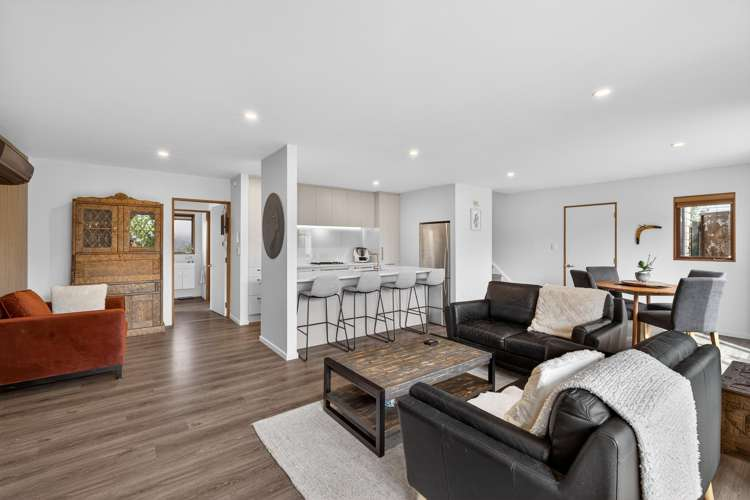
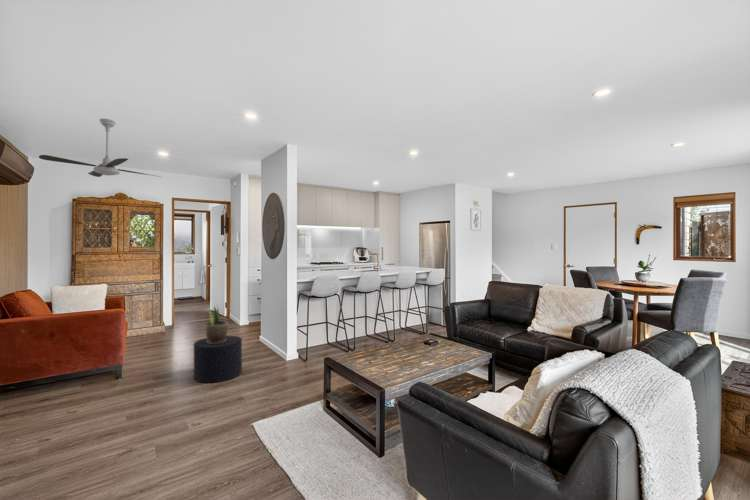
+ stool [193,335,243,384]
+ ceiling fan [38,118,161,178]
+ potted plant [204,303,229,344]
